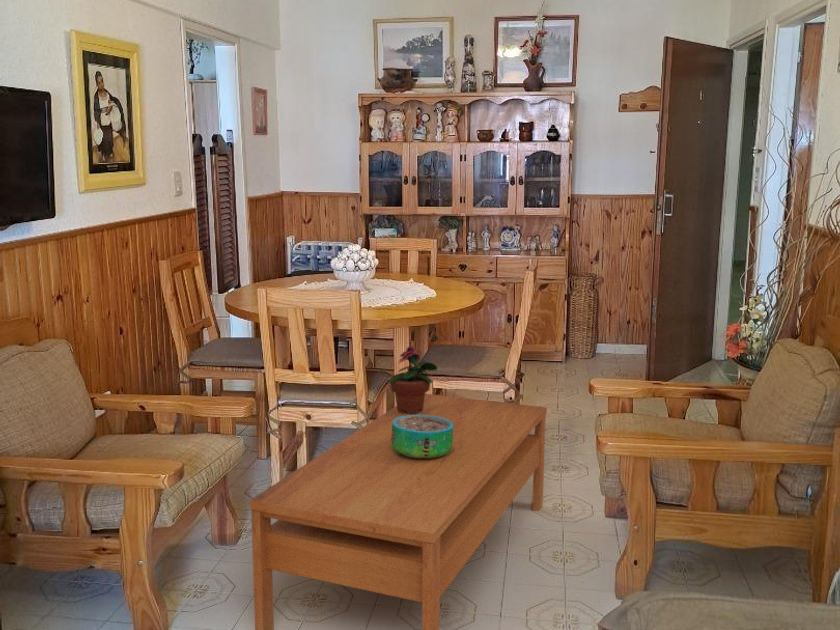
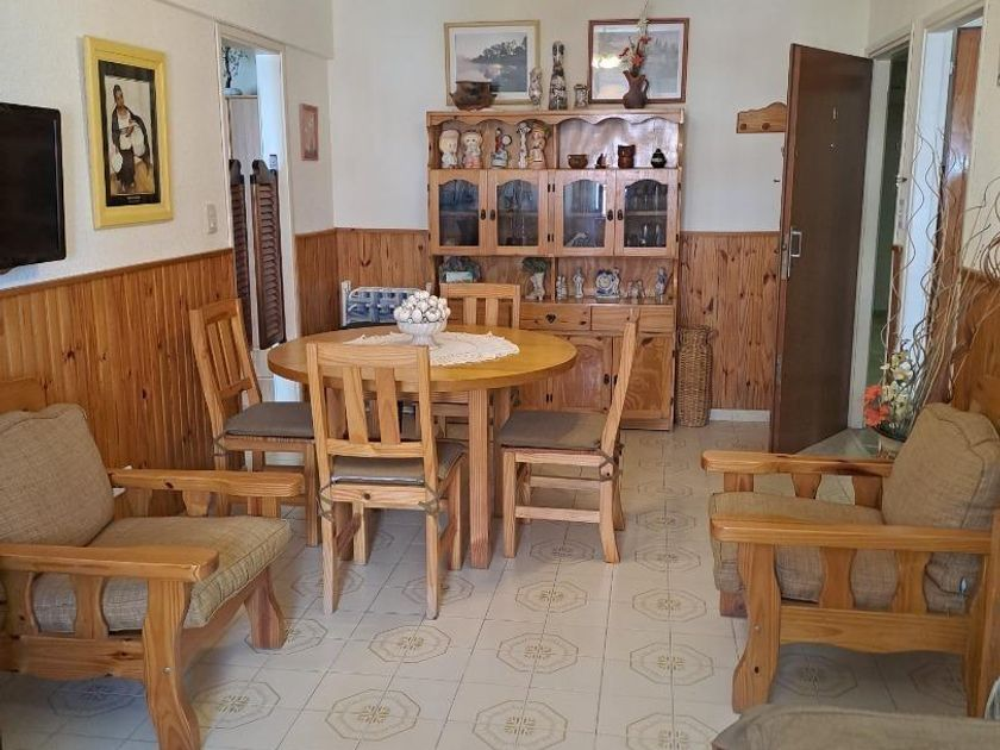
- decorative bowl [391,415,453,460]
- coffee table [249,393,548,630]
- potted flower [388,345,438,414]
